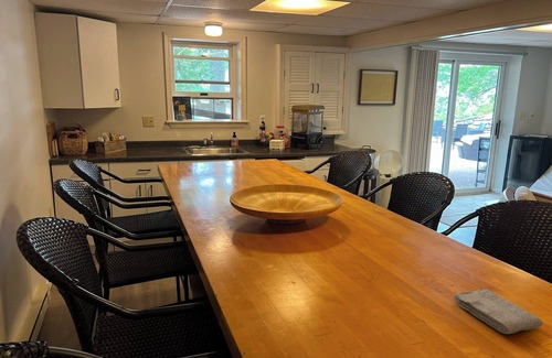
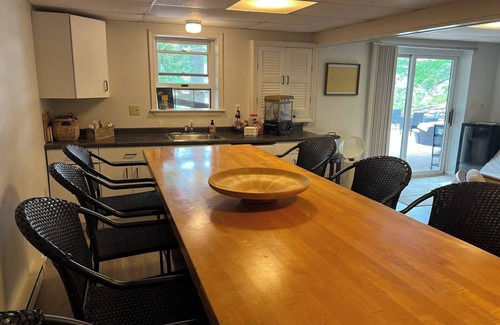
- washcloth [452,288,544,335]
